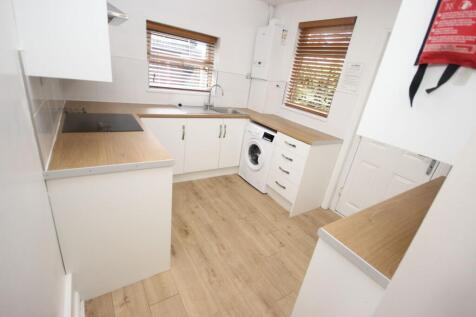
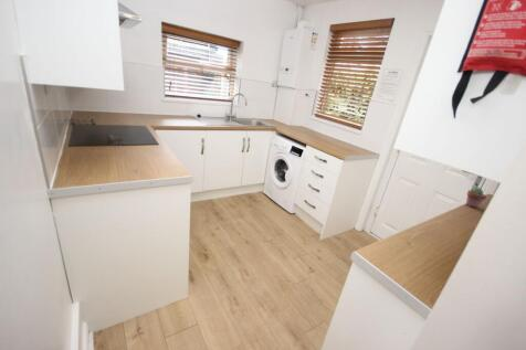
+ potted succulent [465,187,487,209]
